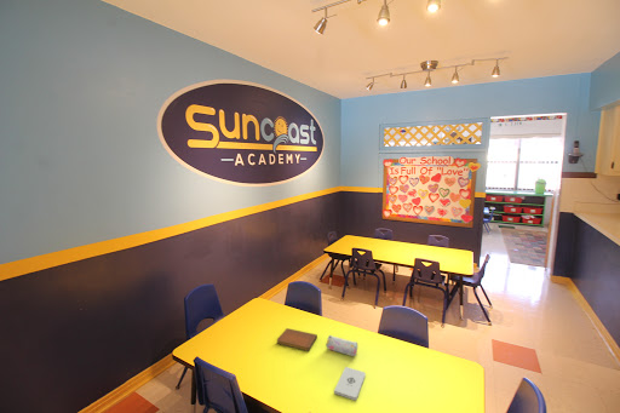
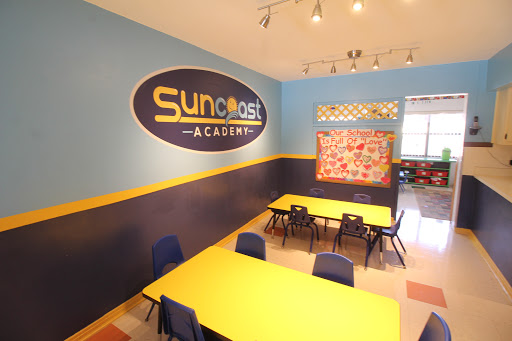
- pencil case [325,334,358,357]
- notepad [333,366,367,401]
- notebook [276,327,318,352]
